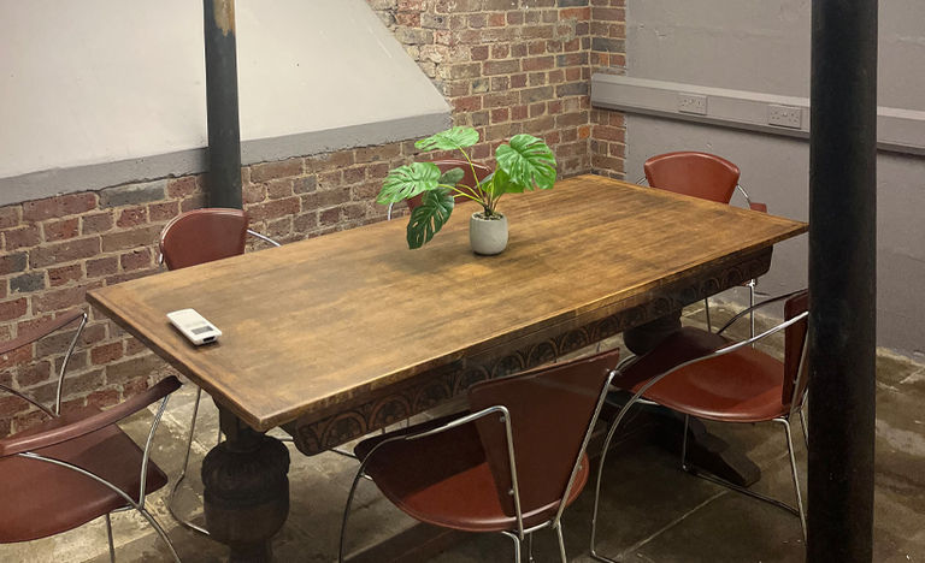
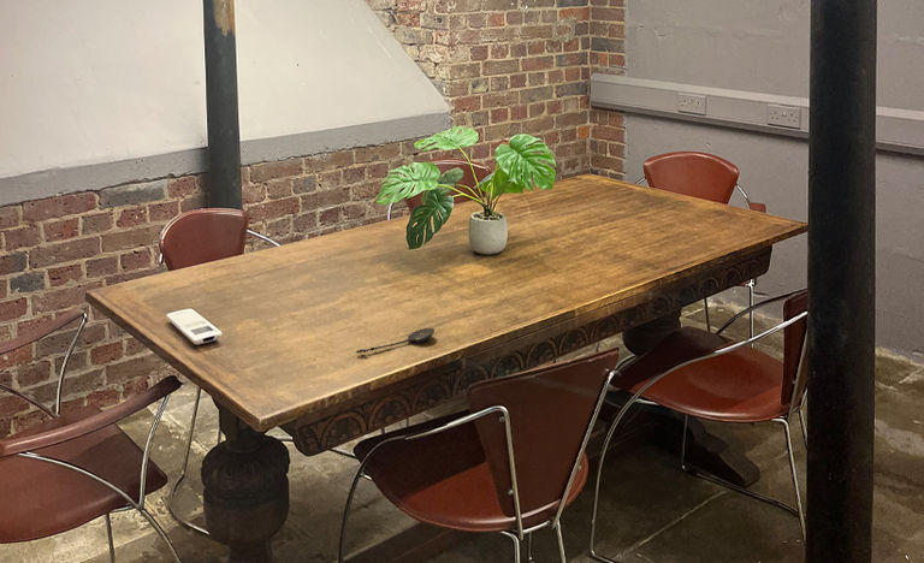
+ spoon [355,327,436,354]
